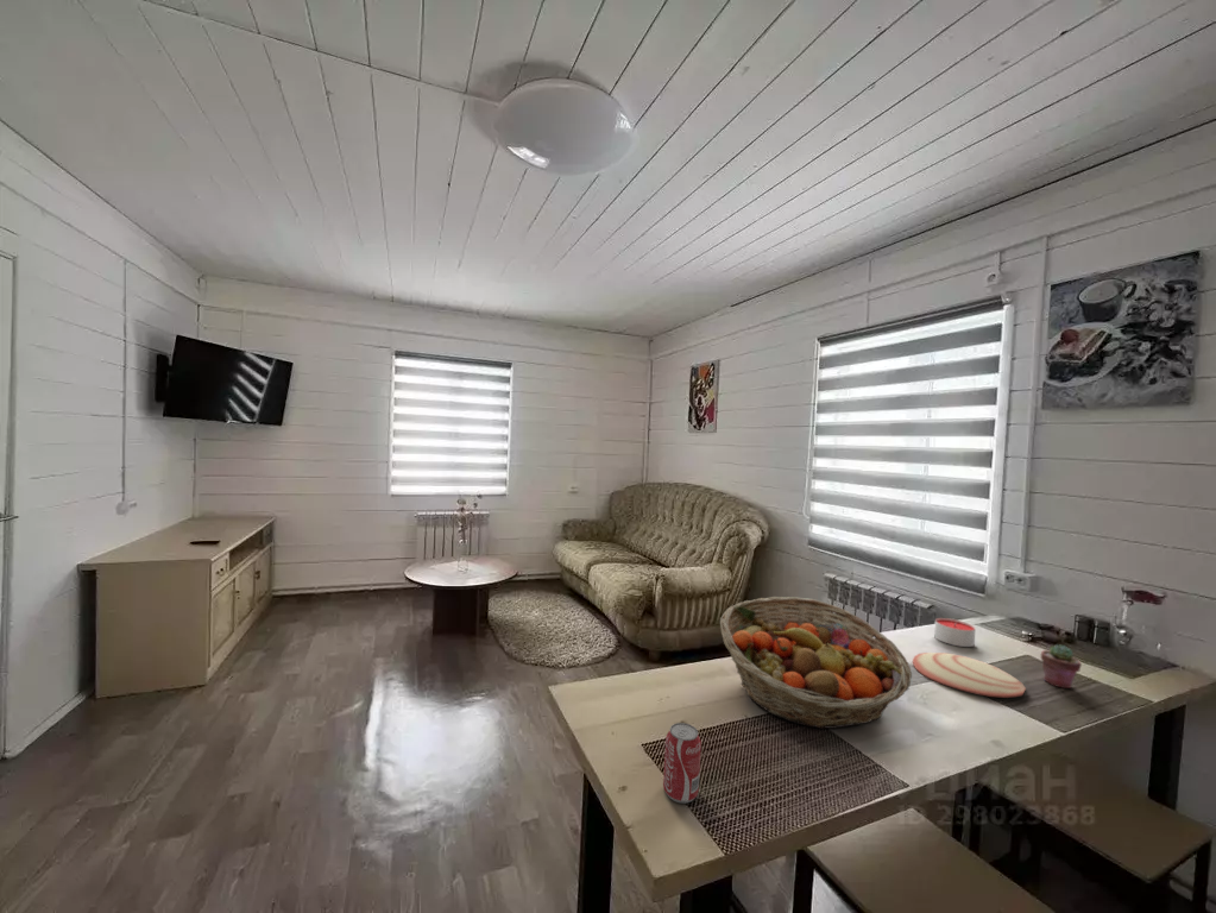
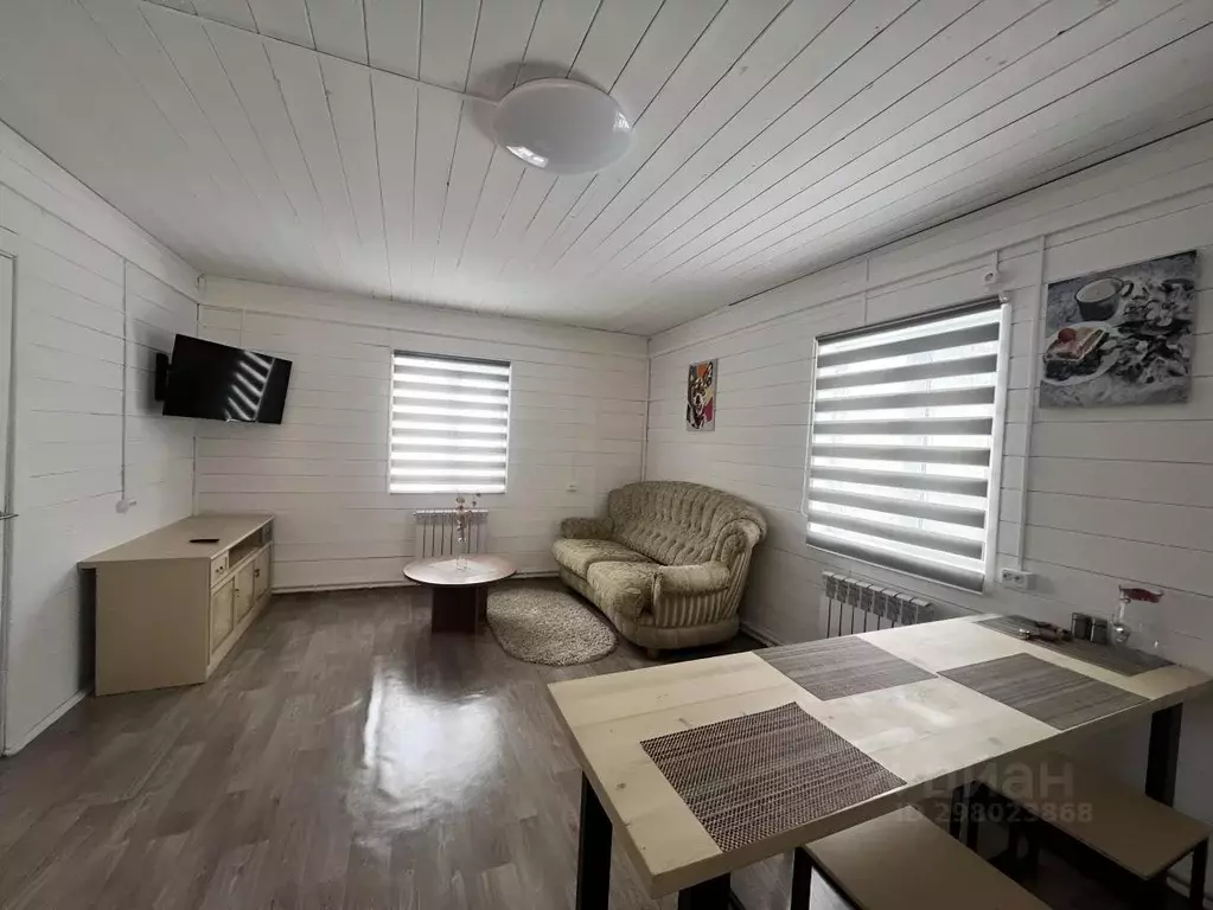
- candle [933,617,977,648]
- potted succulent [1040,643,1083,690]
- beverage can [662,722,702,805]
- plate [912,651,1027,699]
- fruit basket [719,596,913,730]
